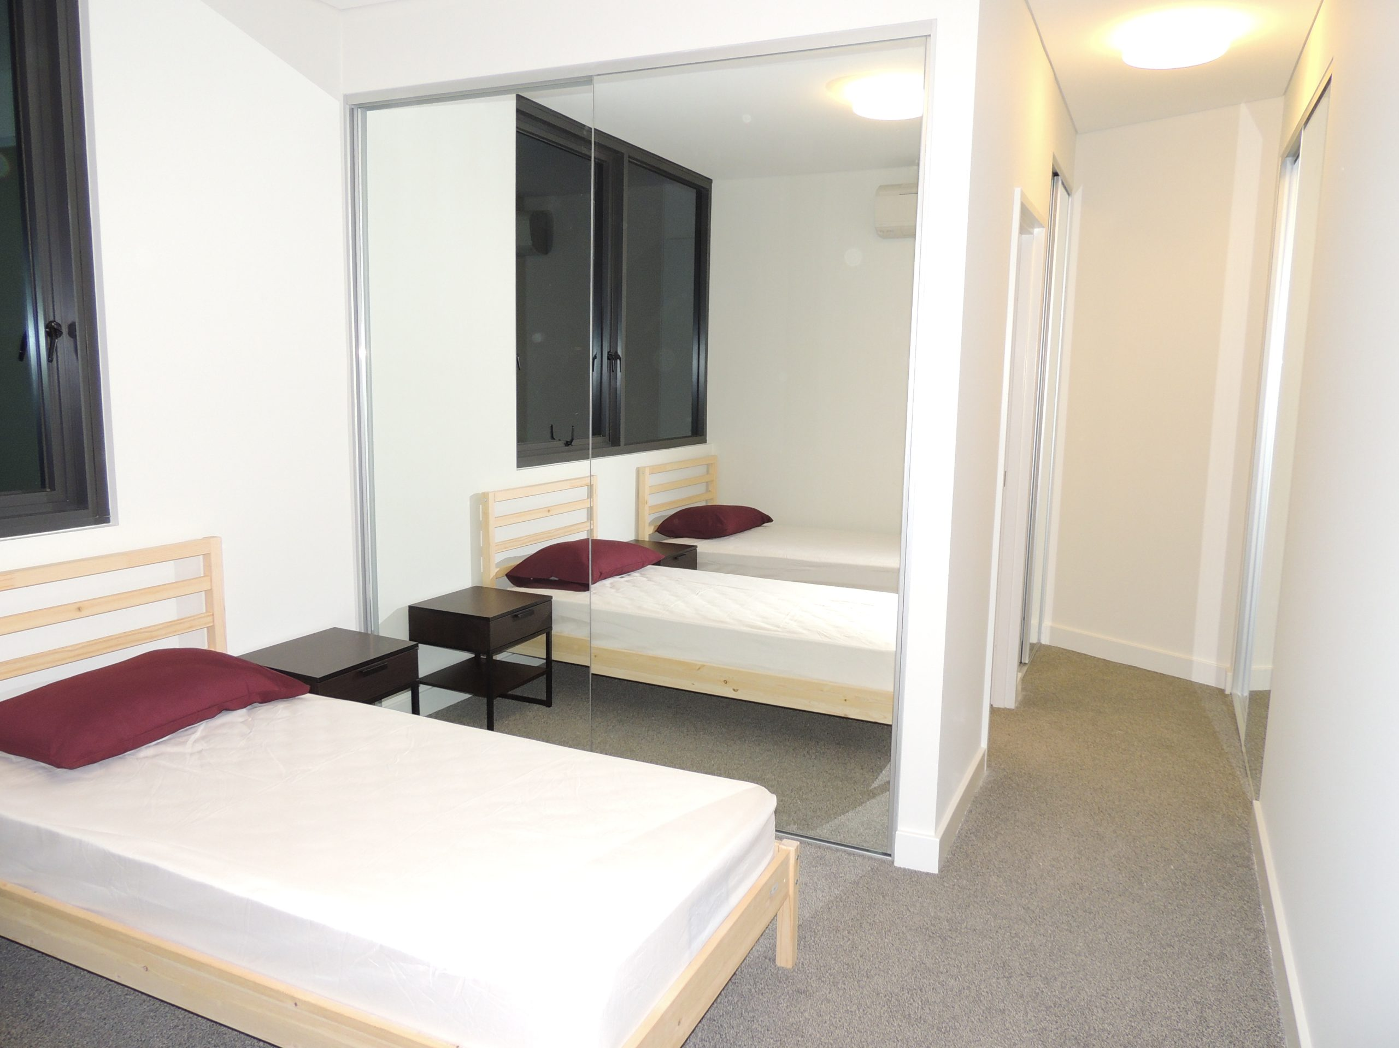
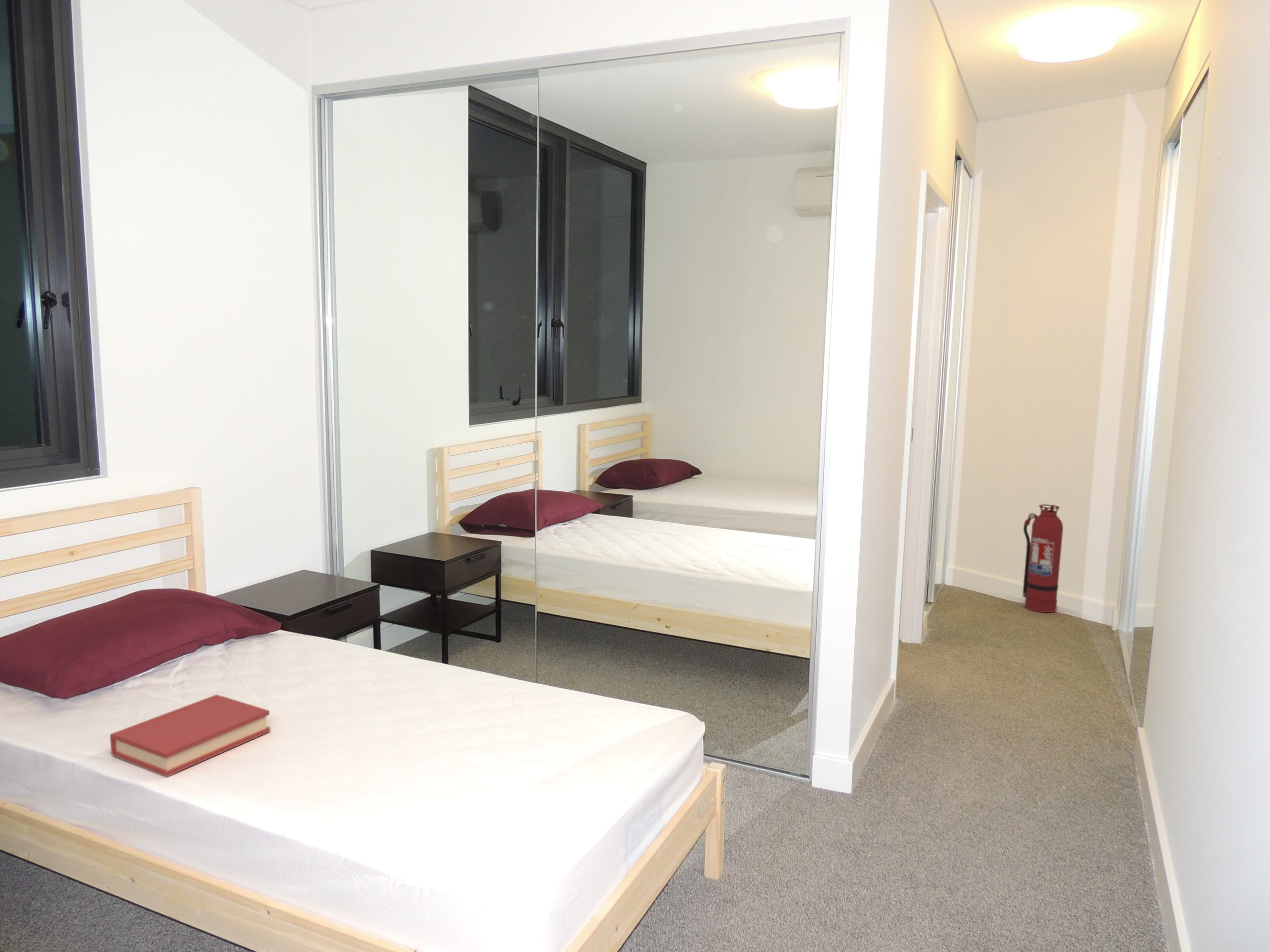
+ fire extinguisher [1022,504,1064,613]
+ hardback book [110,694,271,777]
